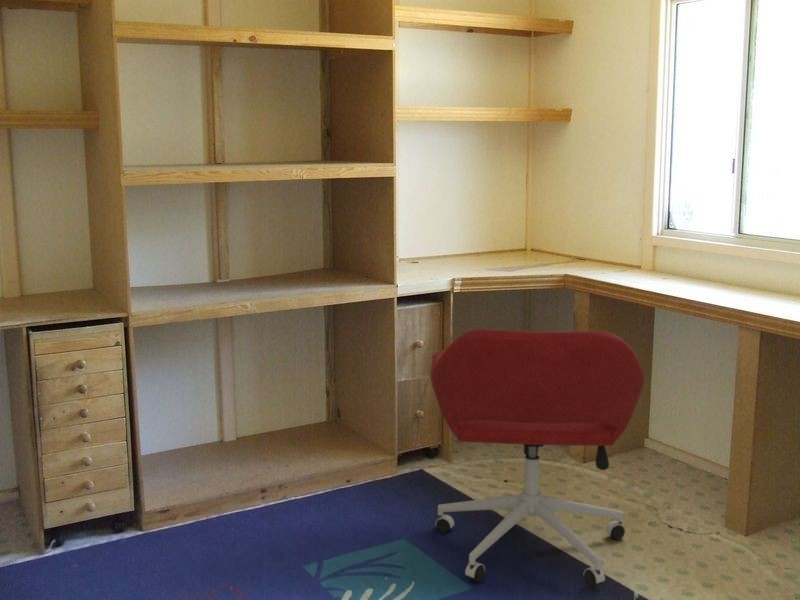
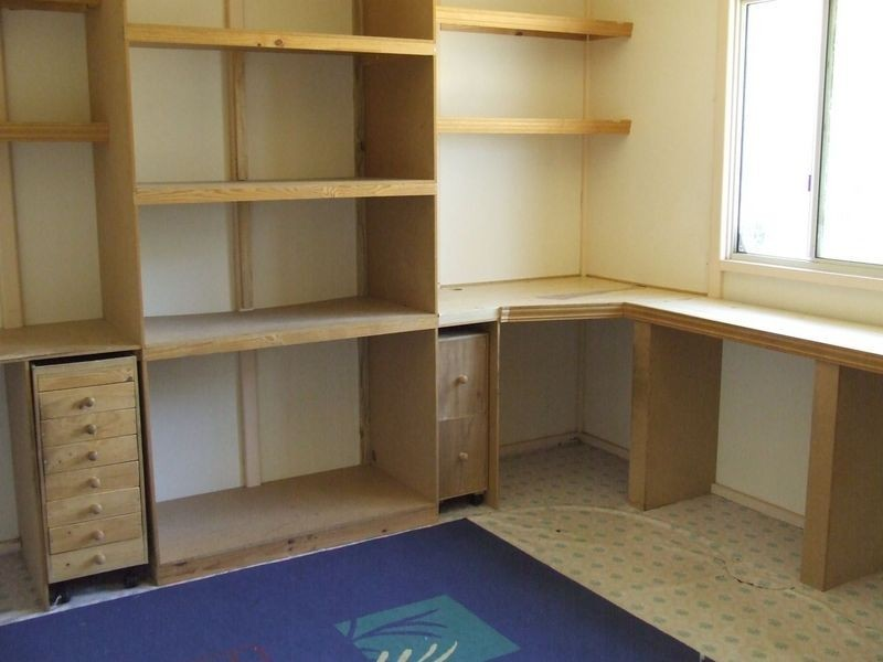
- office chair [429,328,646,588]
